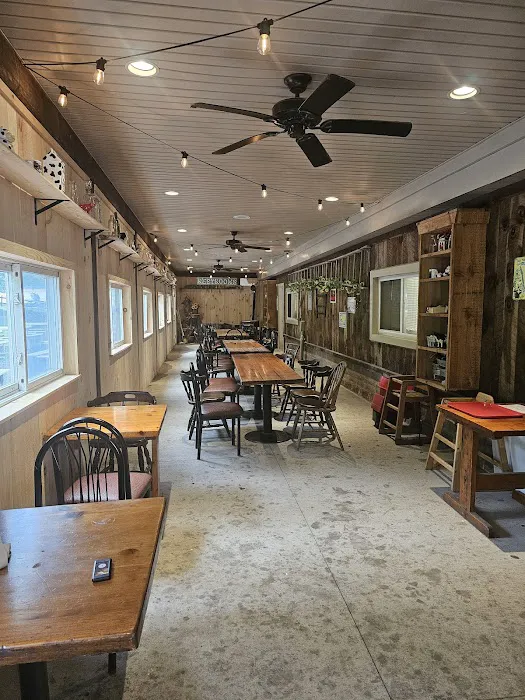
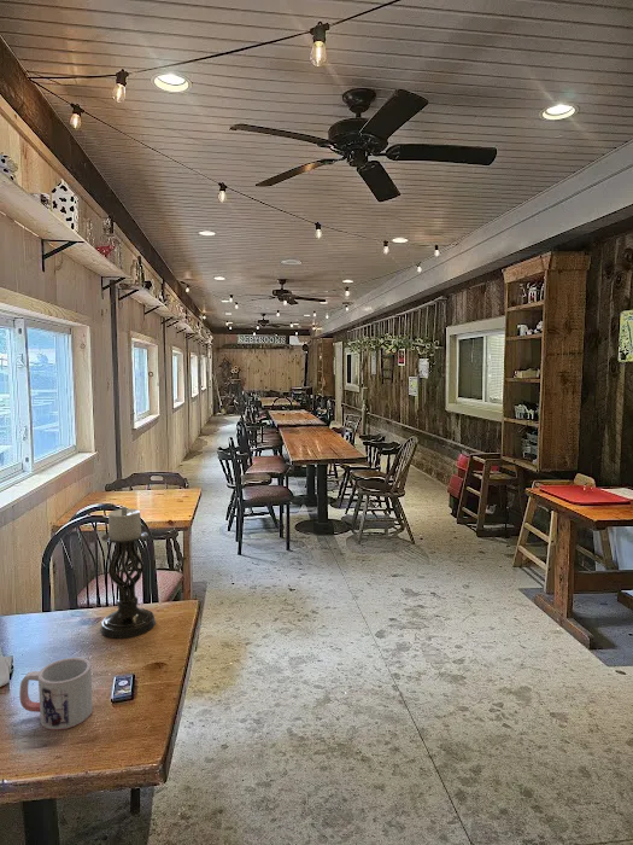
+ candle holder [99,506,157,640]
+ mug [18,657,94,732]
